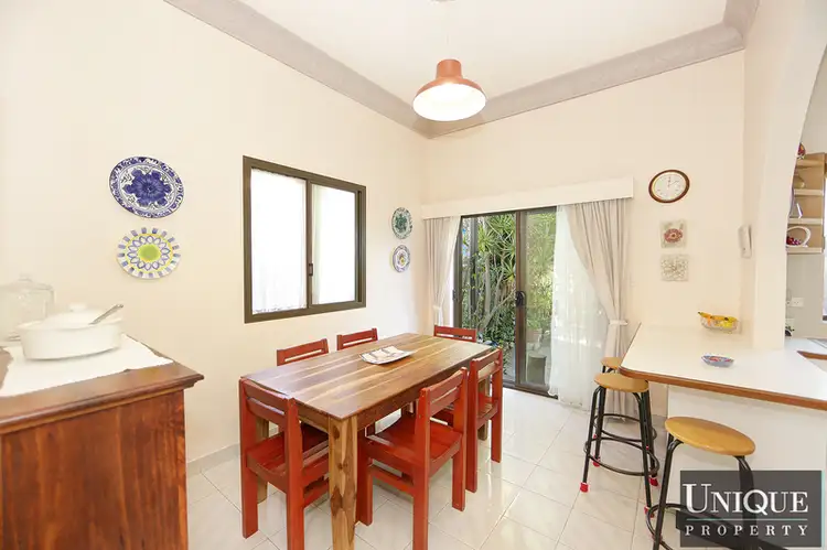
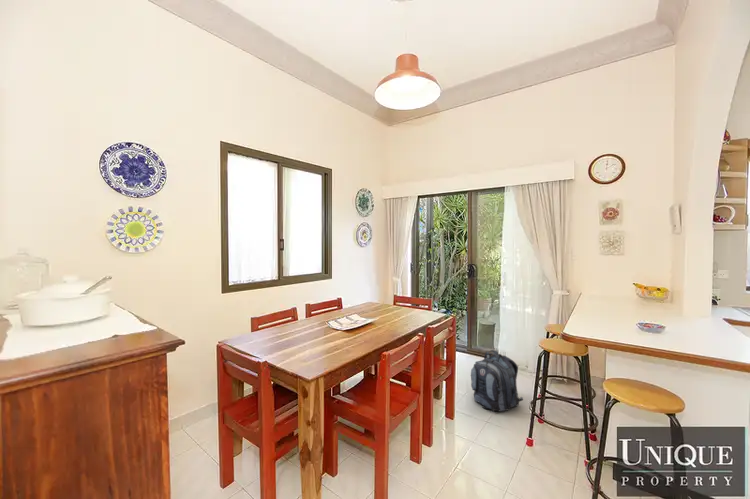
+ backpack [470,349,524,413]
